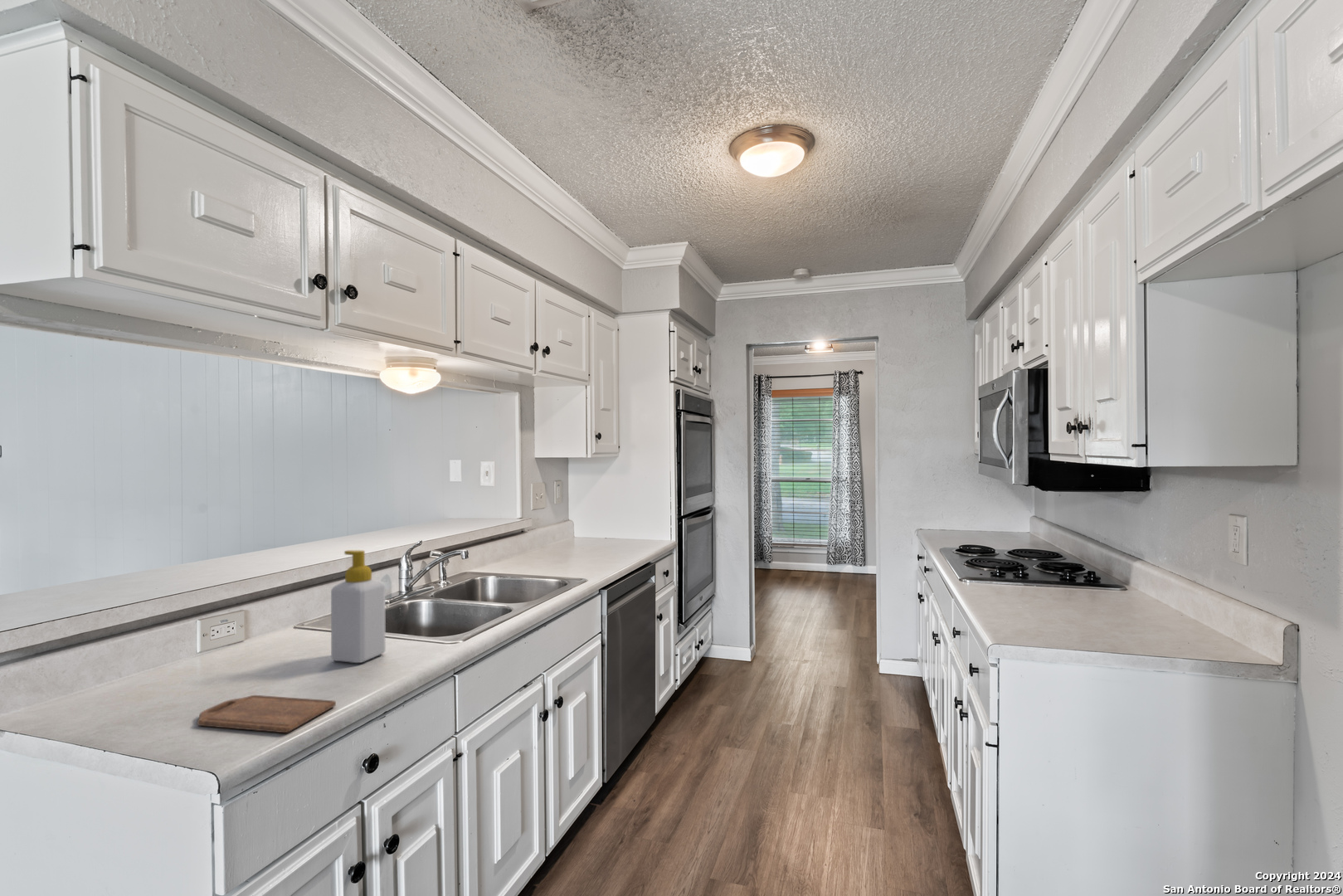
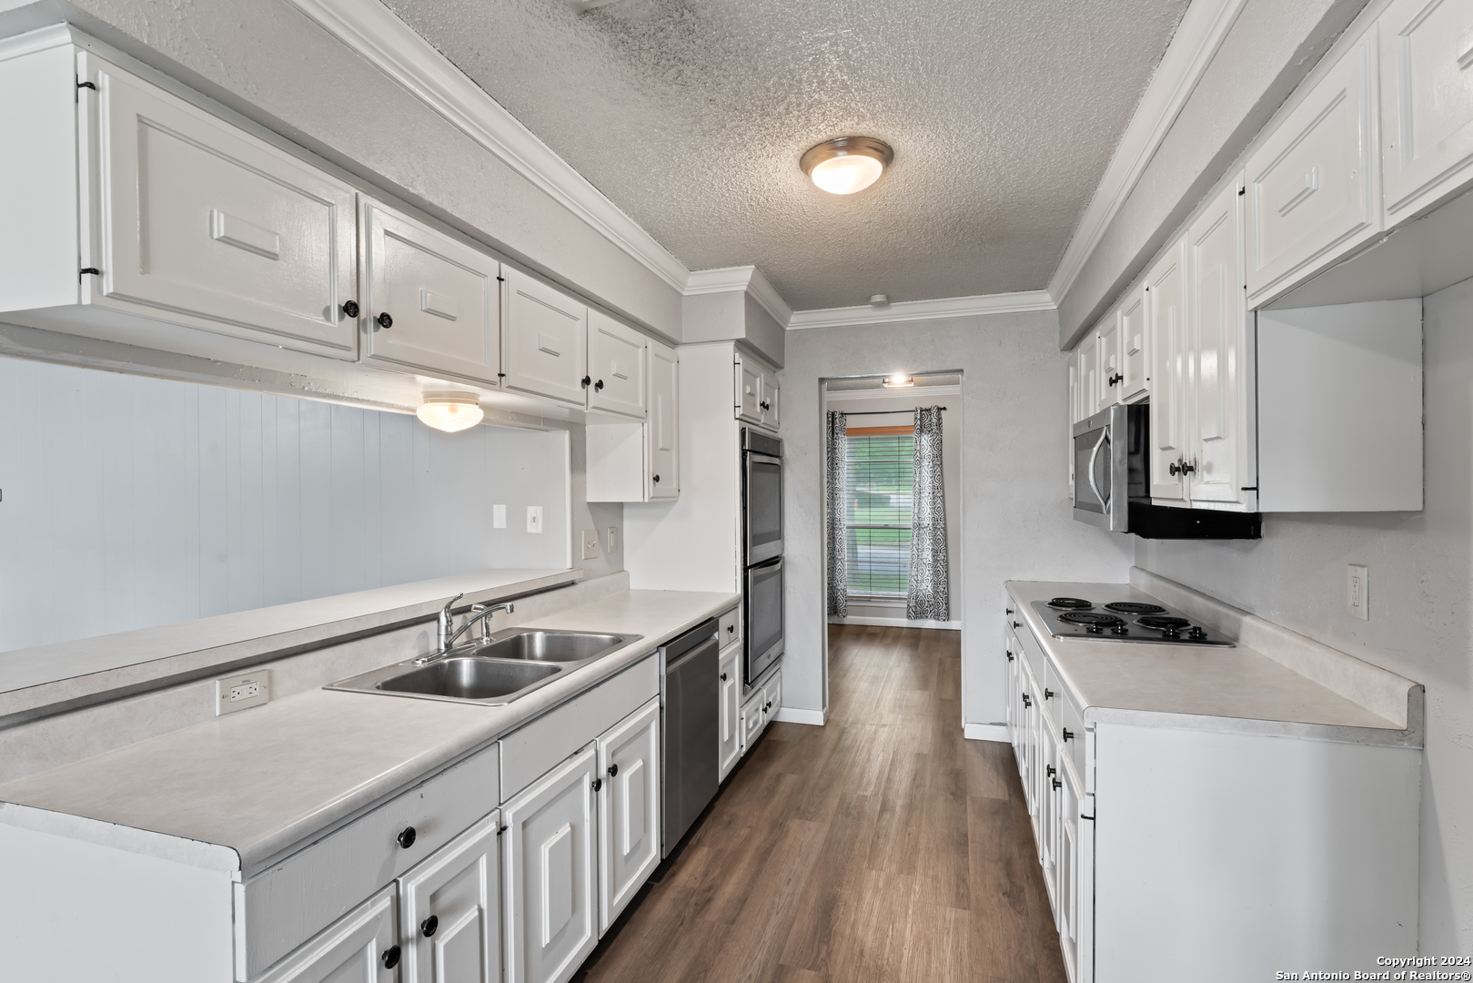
- cutting board [197,694,337,733]
- soap bottle [330,549,387,664]
